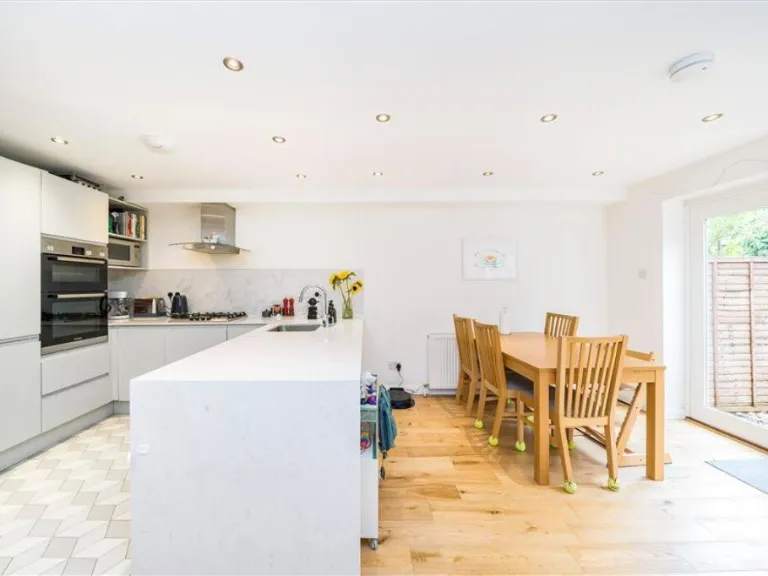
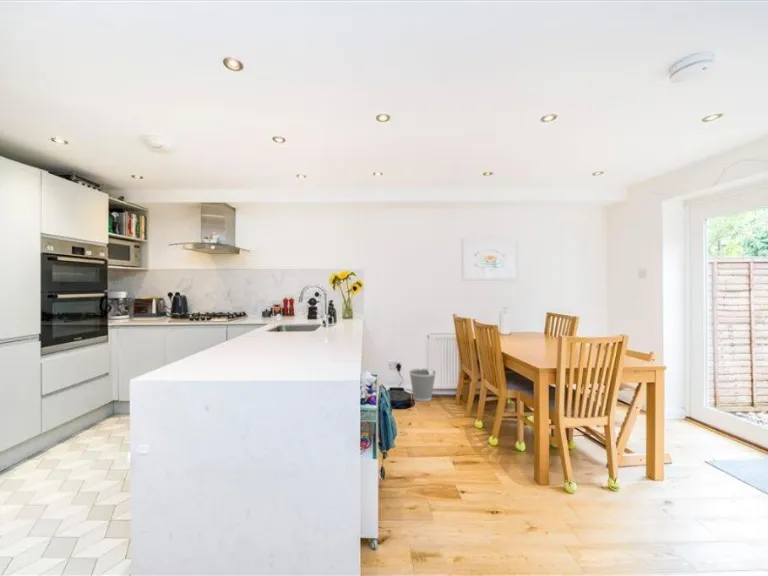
+ wastebasket [408,368,437,402]
